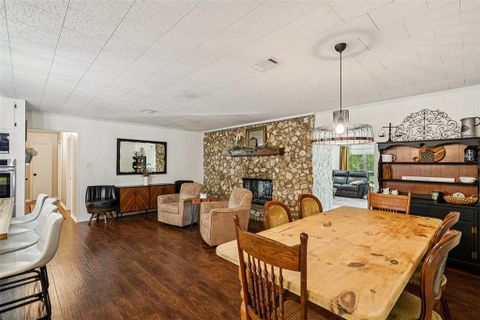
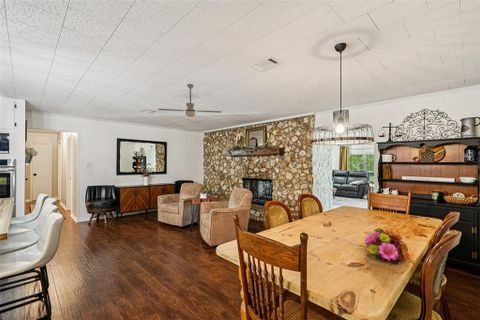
+ ceiling fan [157,83,222,118]
+ flower bouquet [363,227,410,263]
